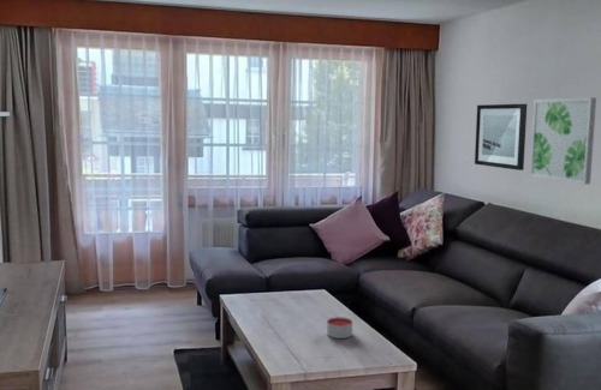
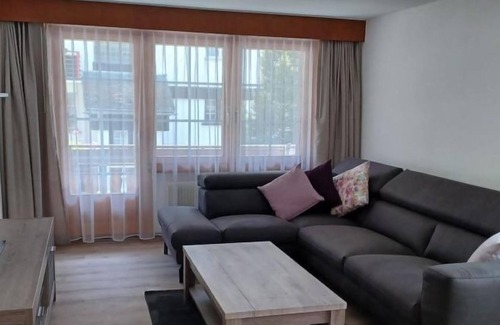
- wall art [529,96,597,186]
- wall art [474,103,528,172]
- candle [326,316,353,340]
